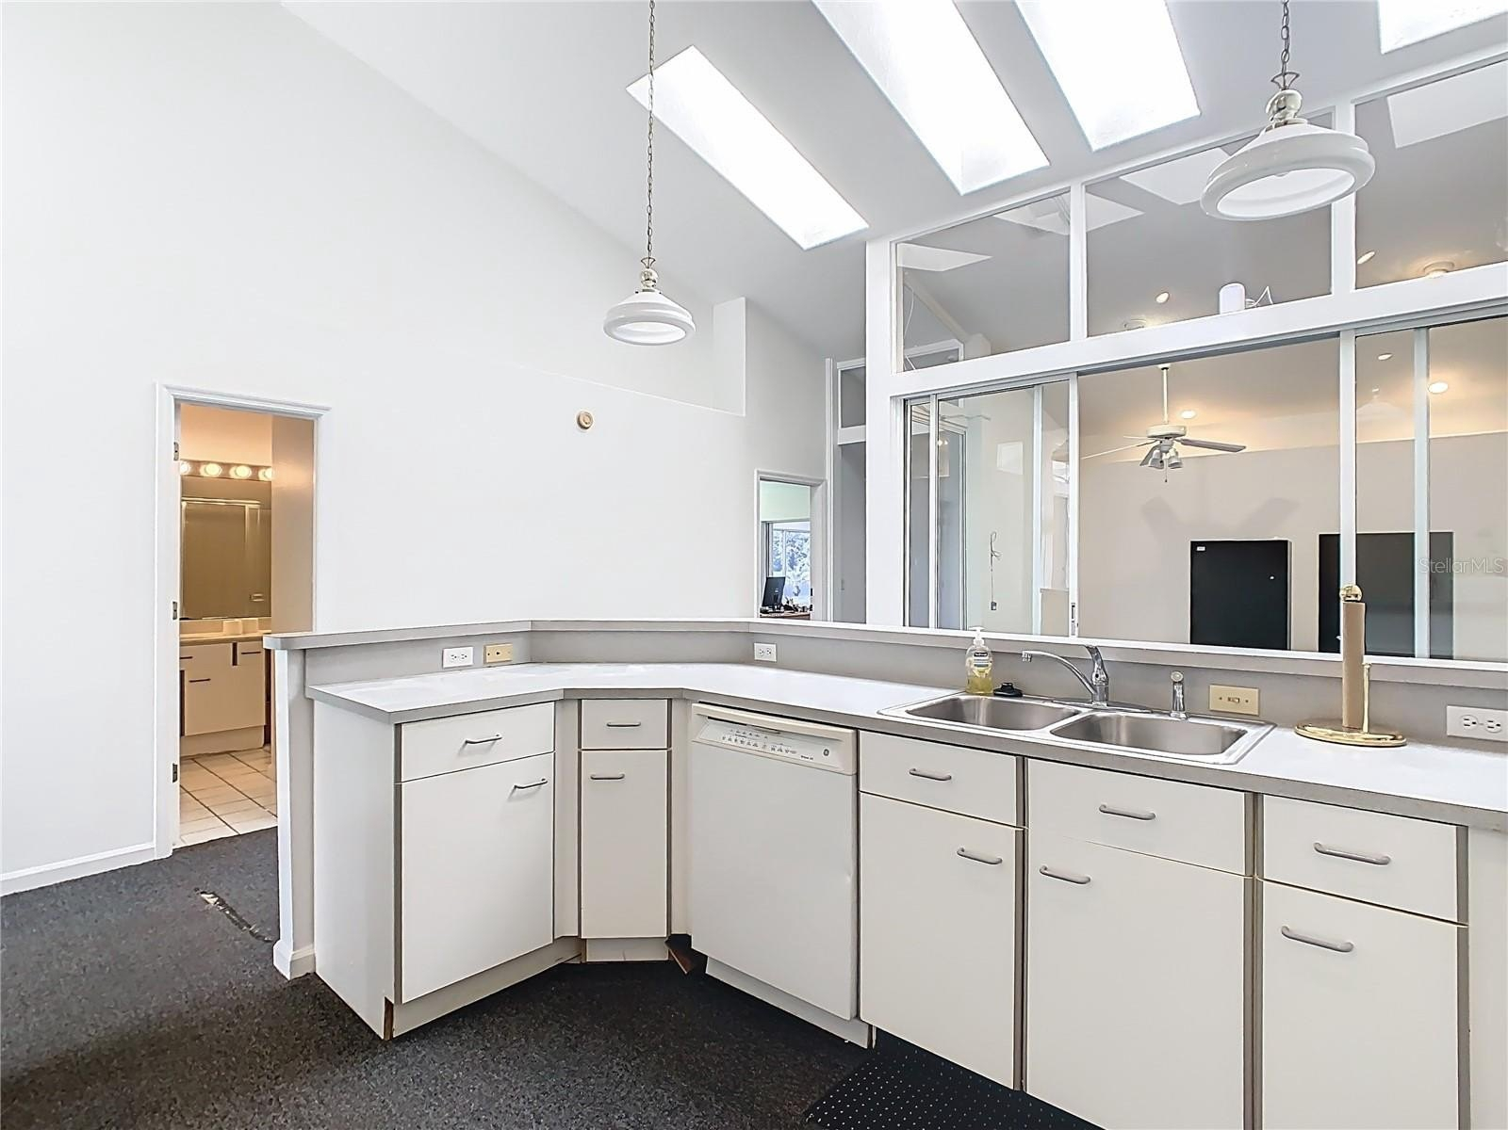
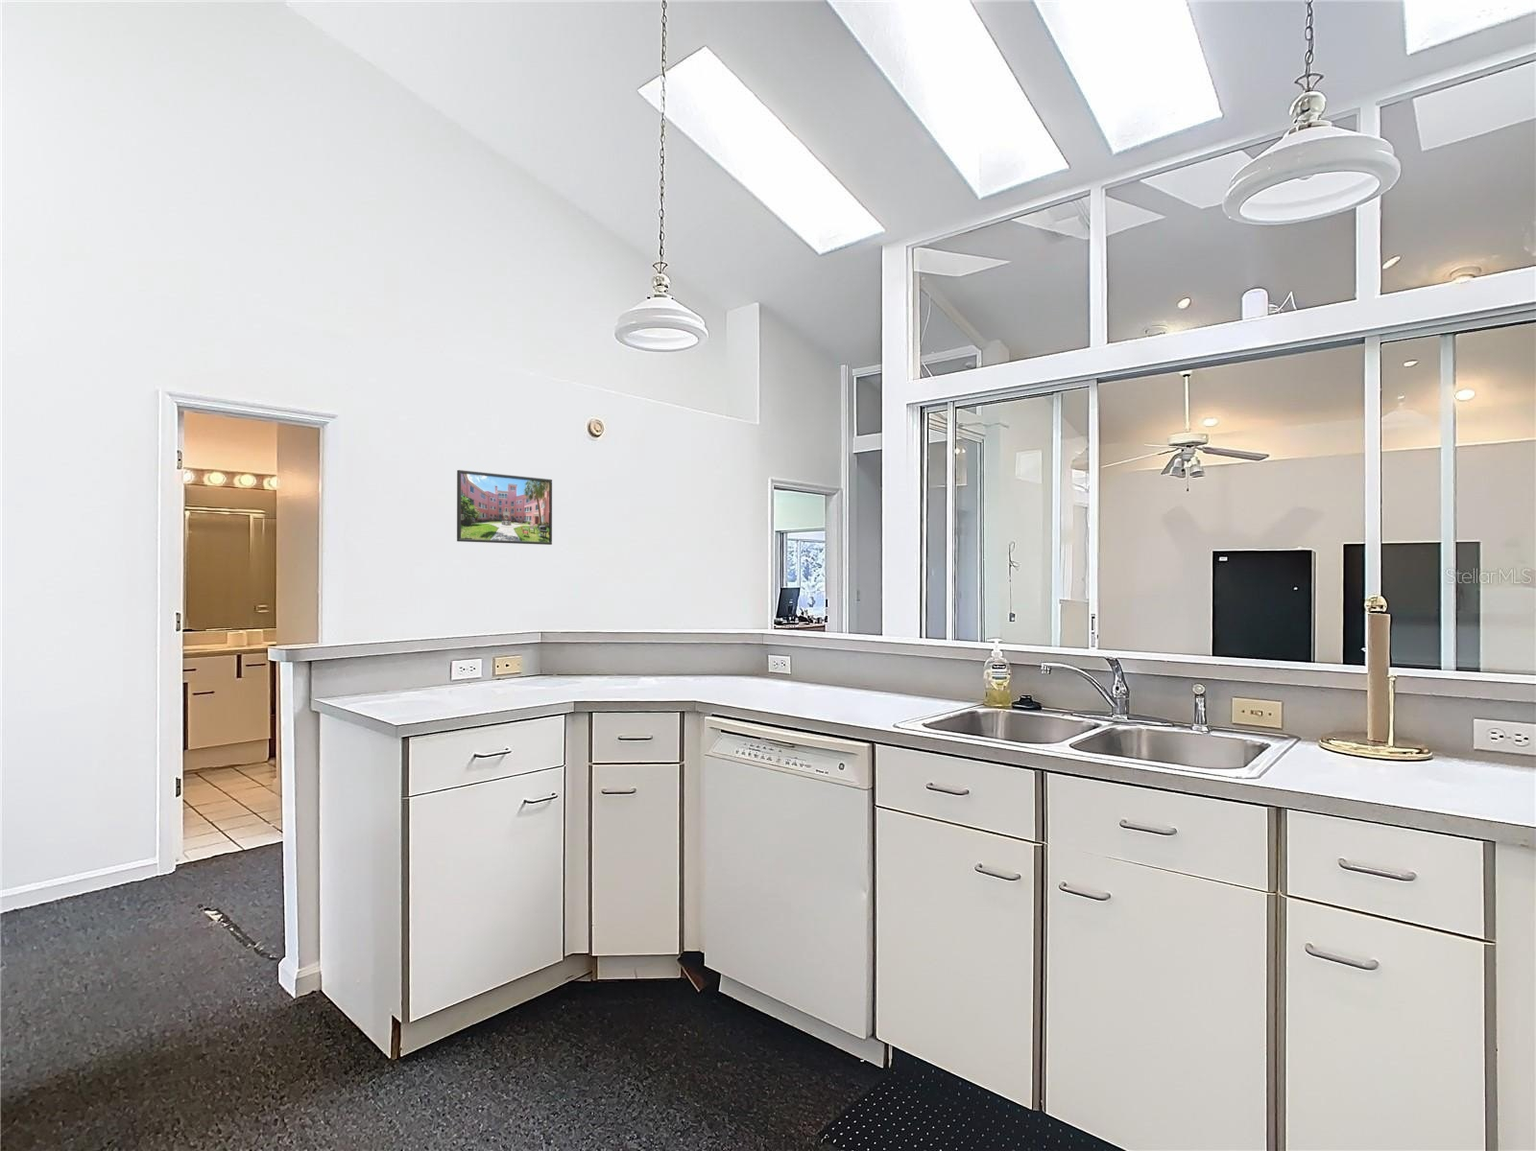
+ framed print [456,469,553,545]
